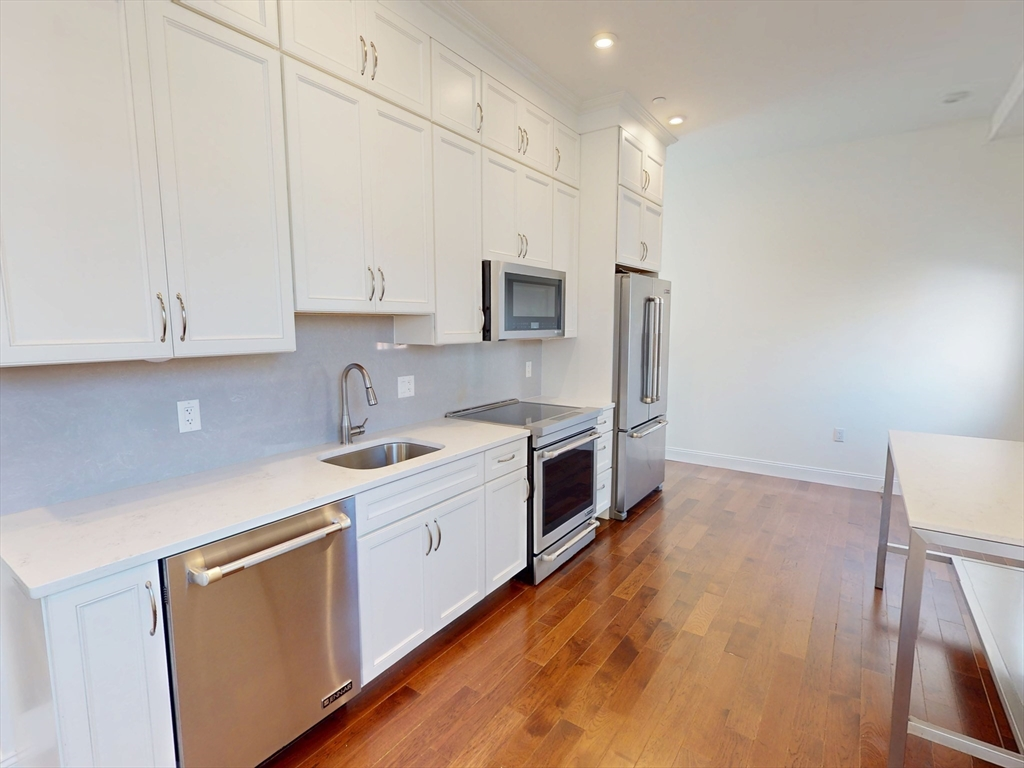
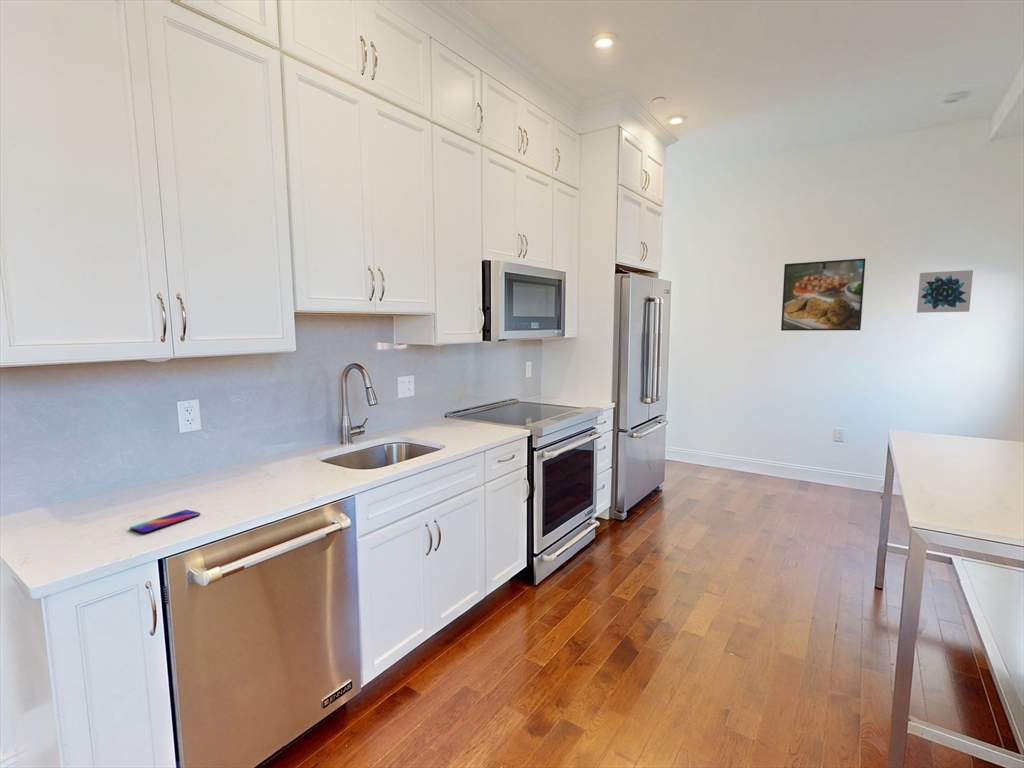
+ wall art [916,269,974,314]
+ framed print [780,257,866,332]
+ smartphone [129,509,201,534]
